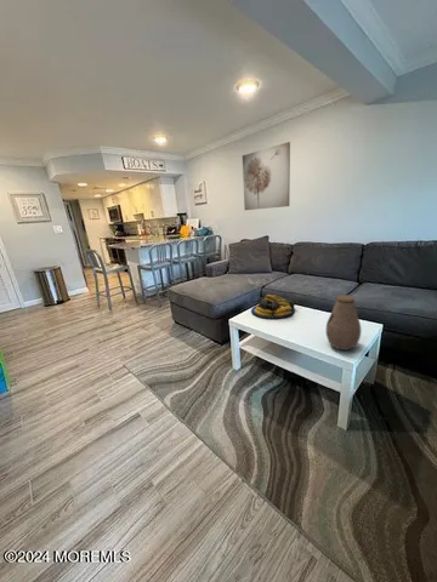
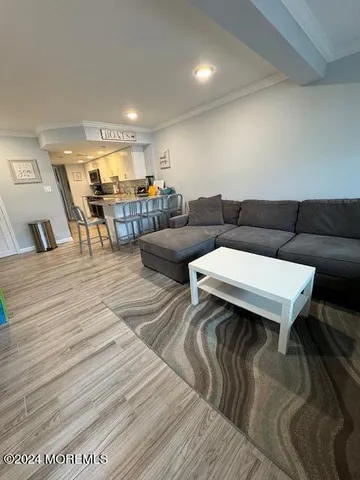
- vase [325,293,362,352]
- fruit bowl [250,293,296,320]
- wall art [242,141,291,211]
